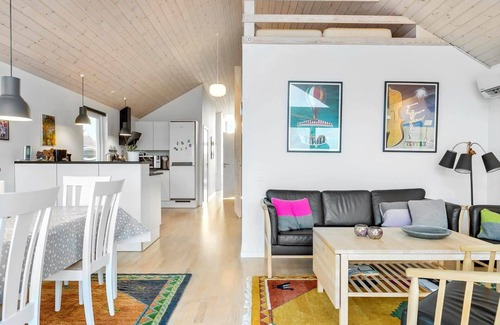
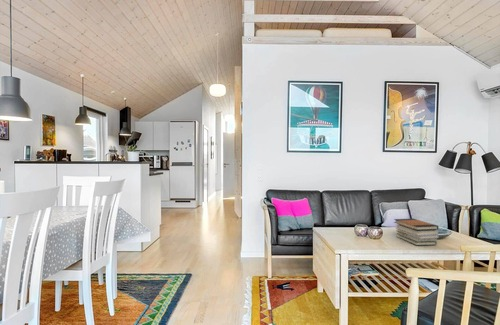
+ book stack [393,218,440,246]
